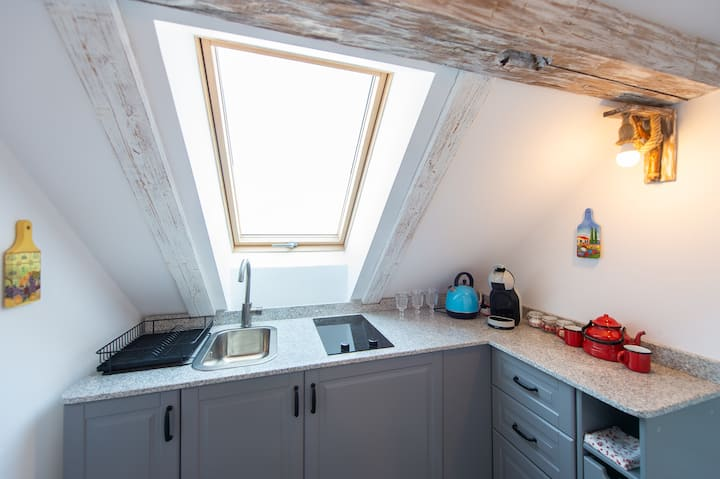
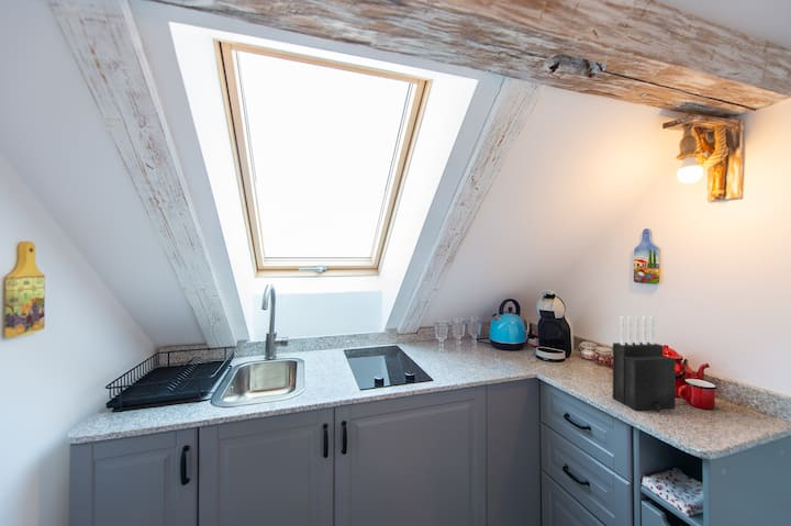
+ knife block [612,314,677,413]
